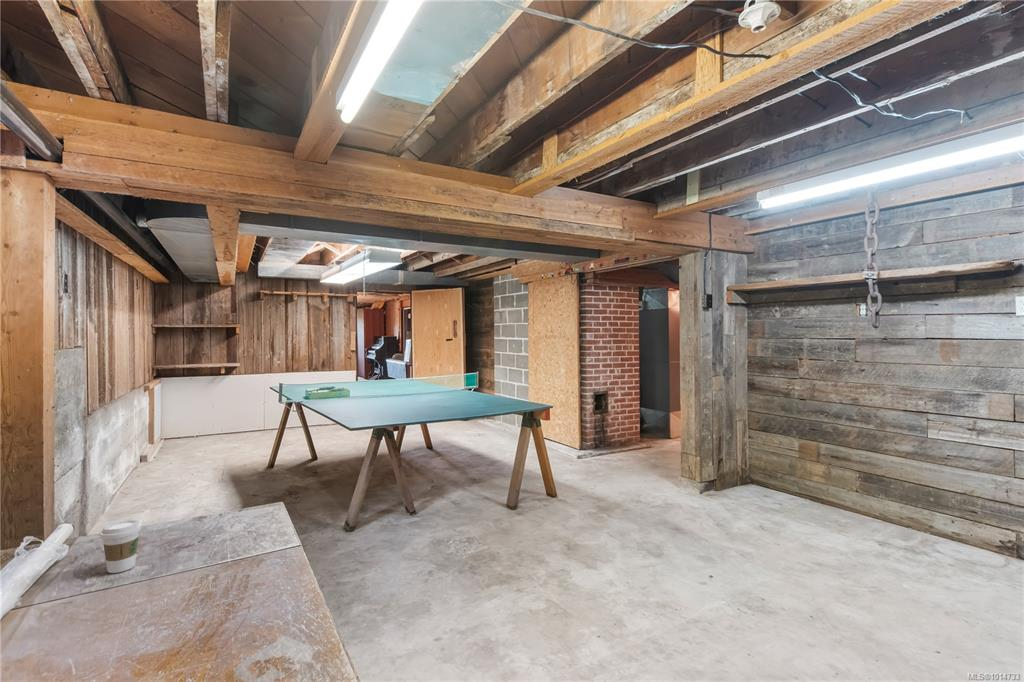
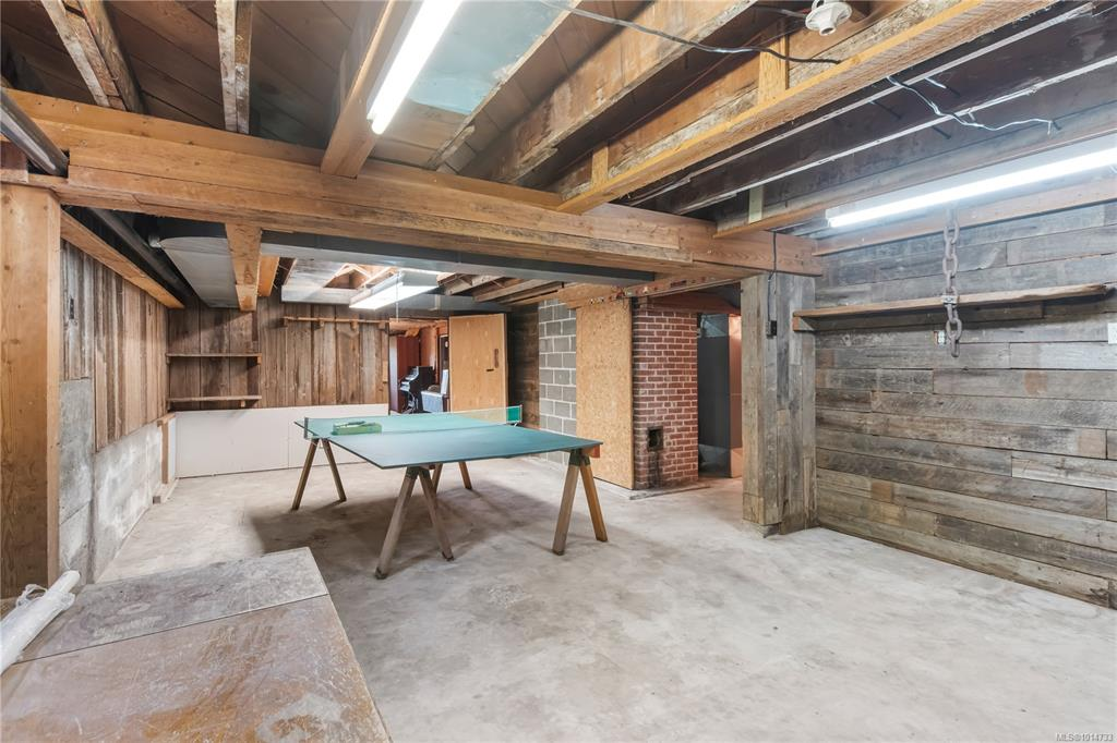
- coffee cup [98,519,143,574]
